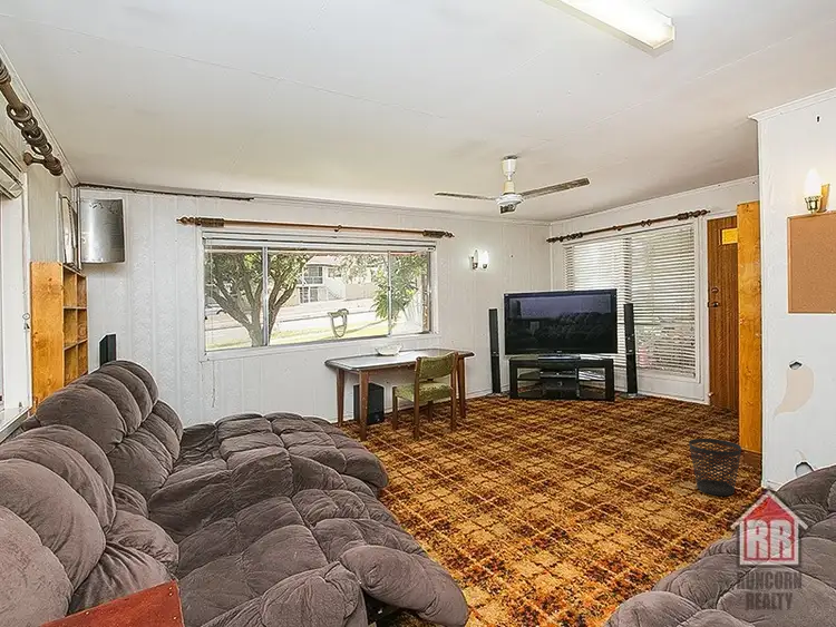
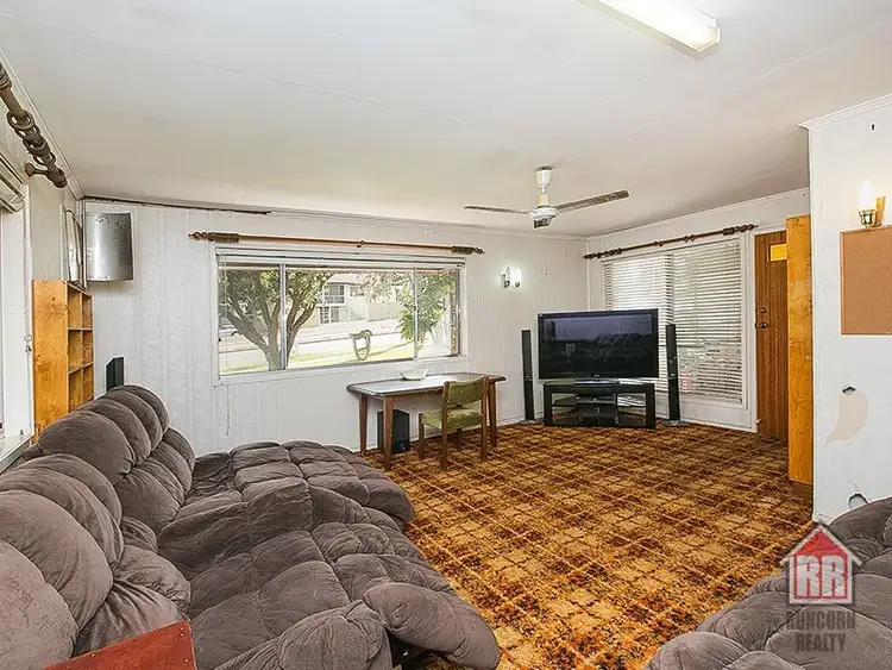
- wastebasket [688,438,742,497]
